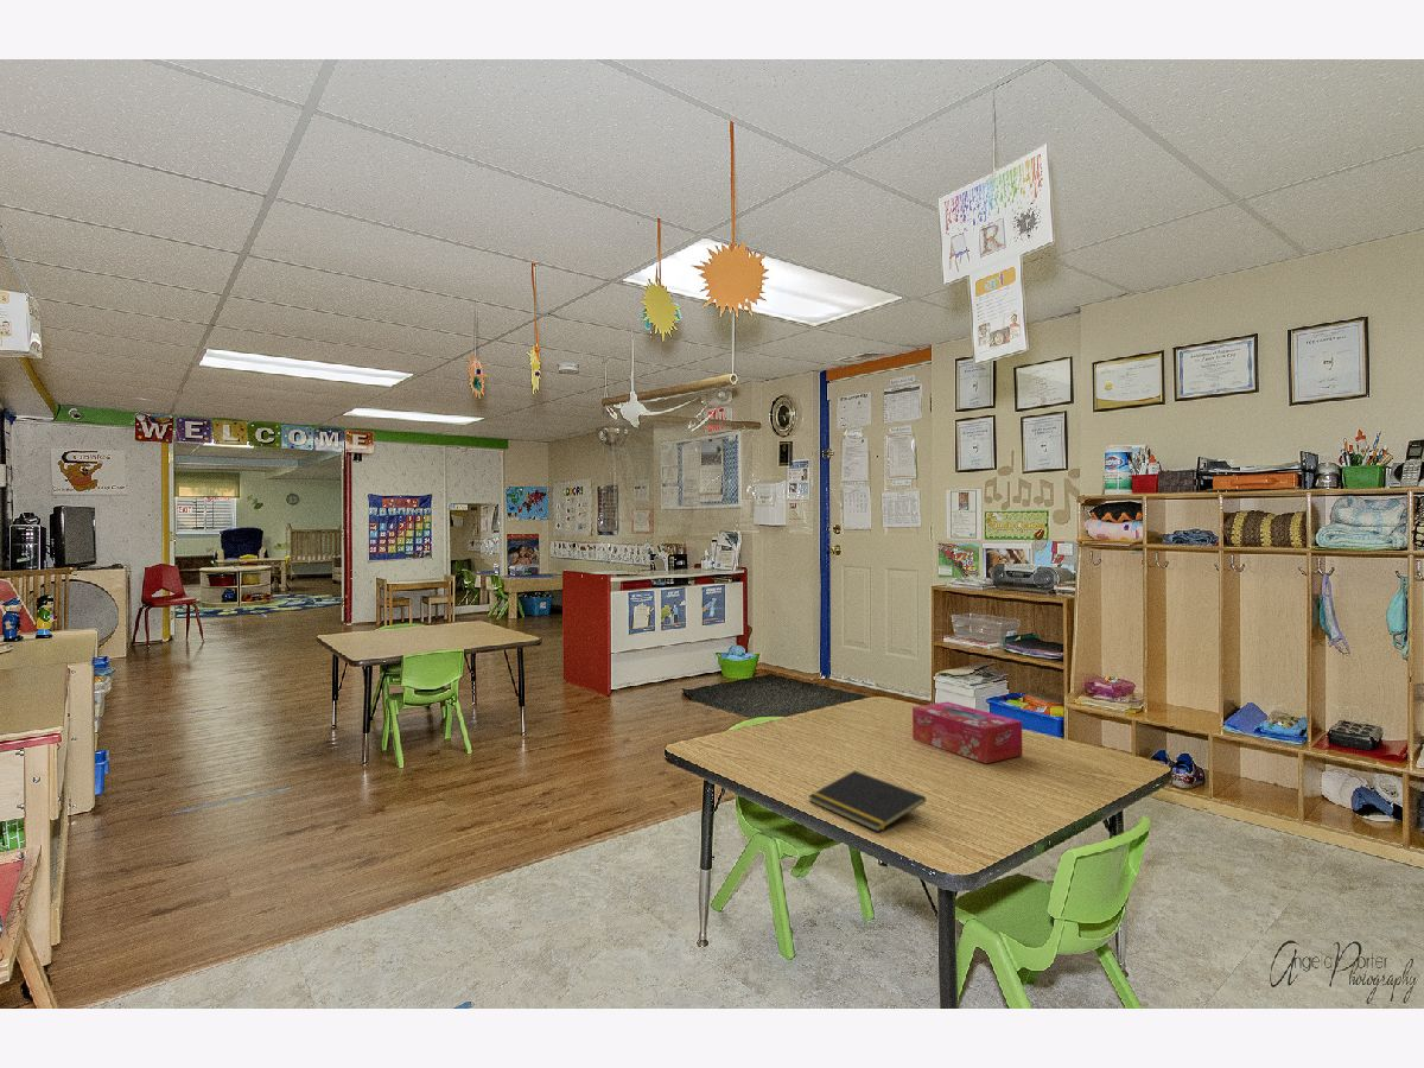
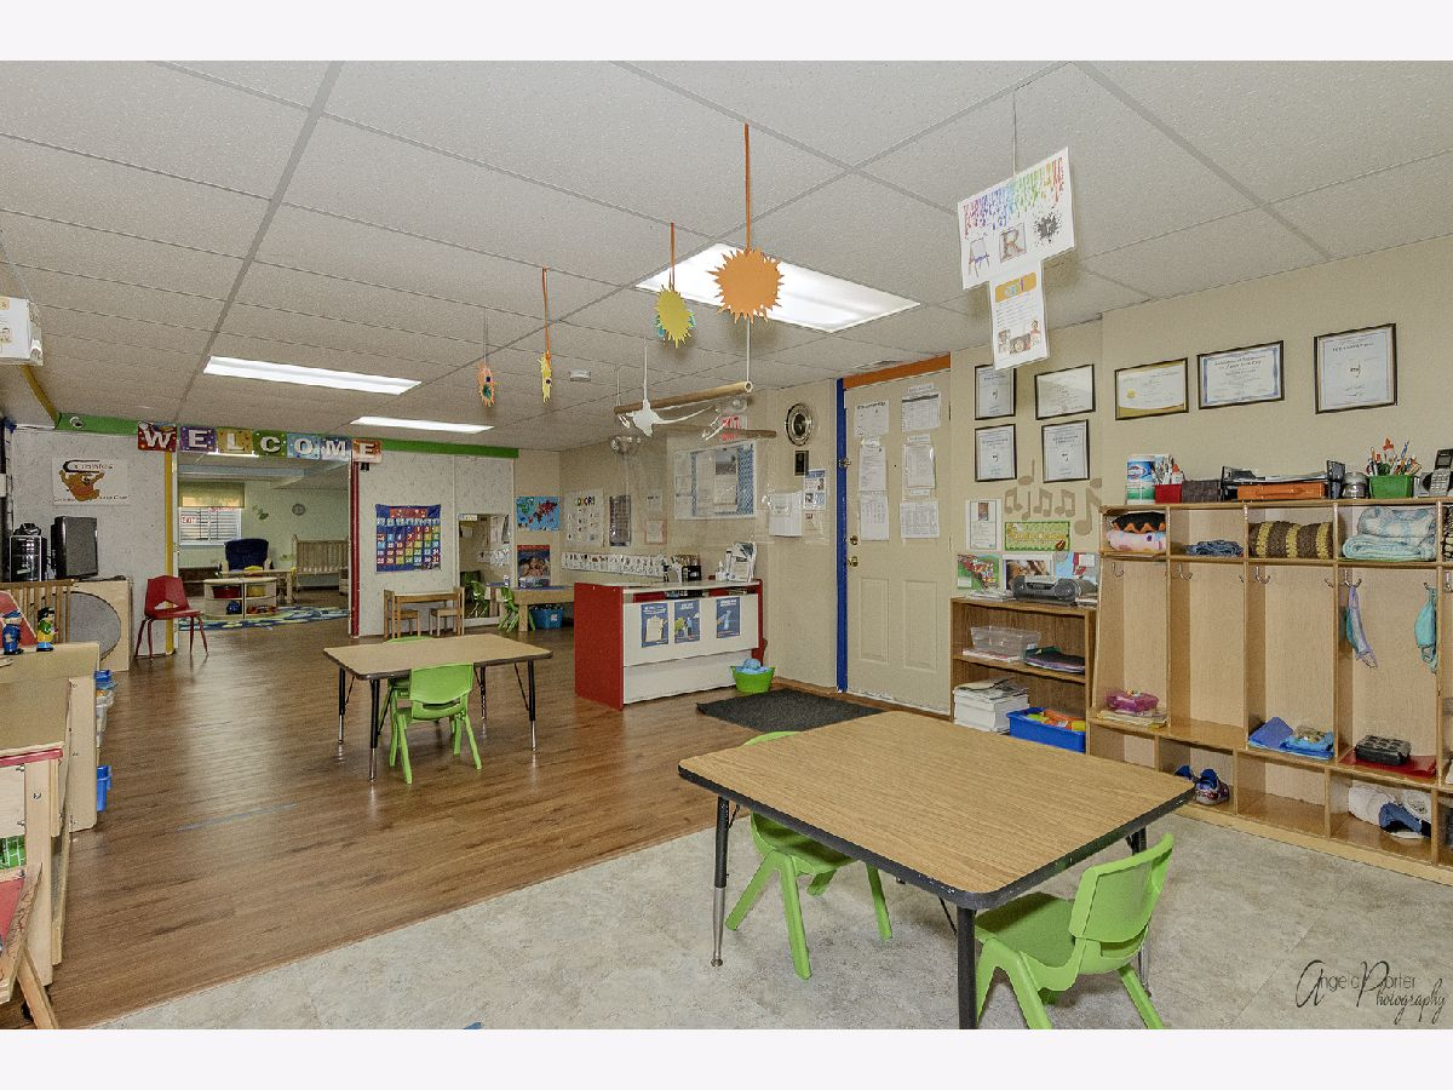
- notepad [808,769,927,833]
- tissue box [911,700,1023,764]
